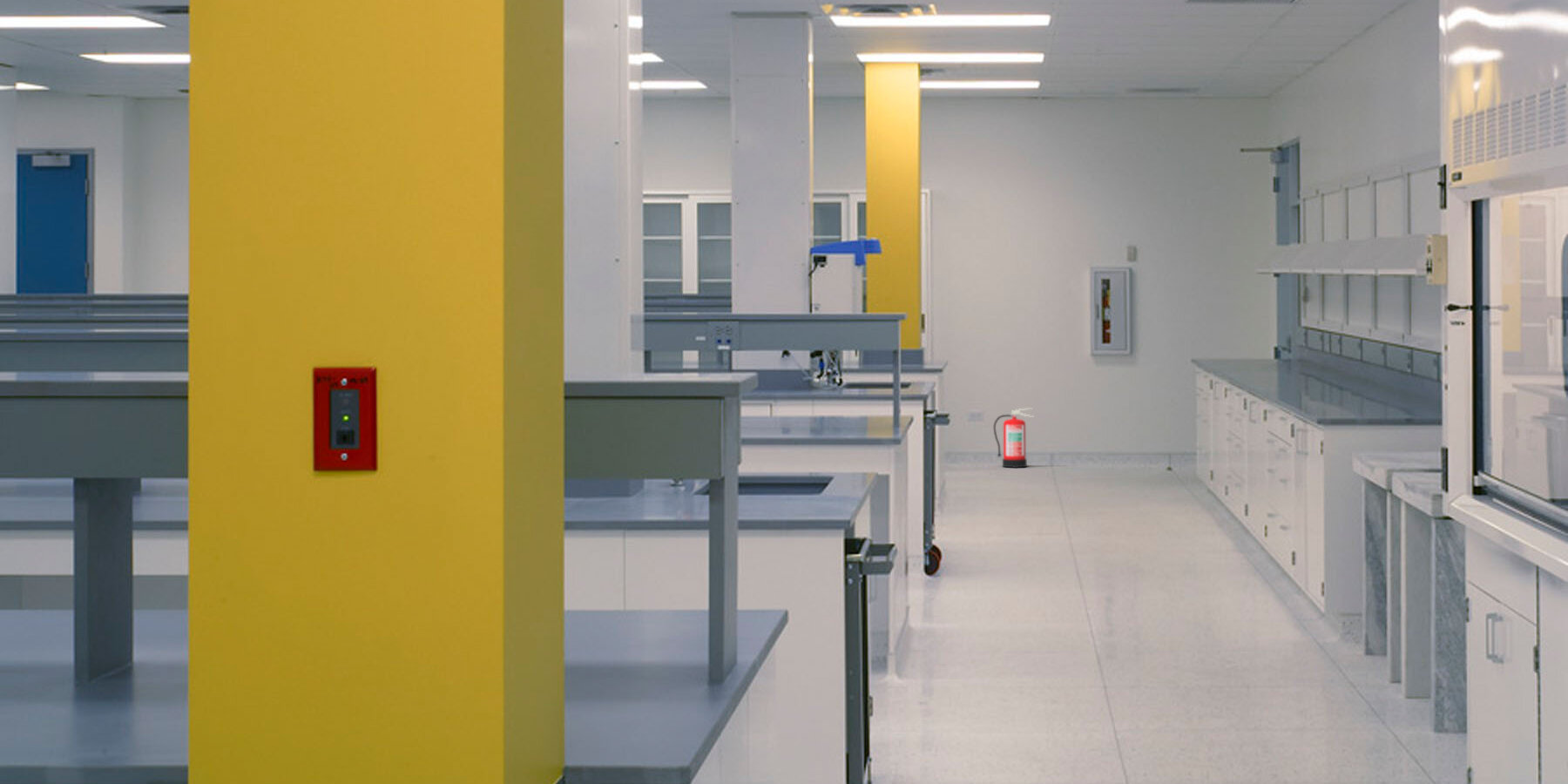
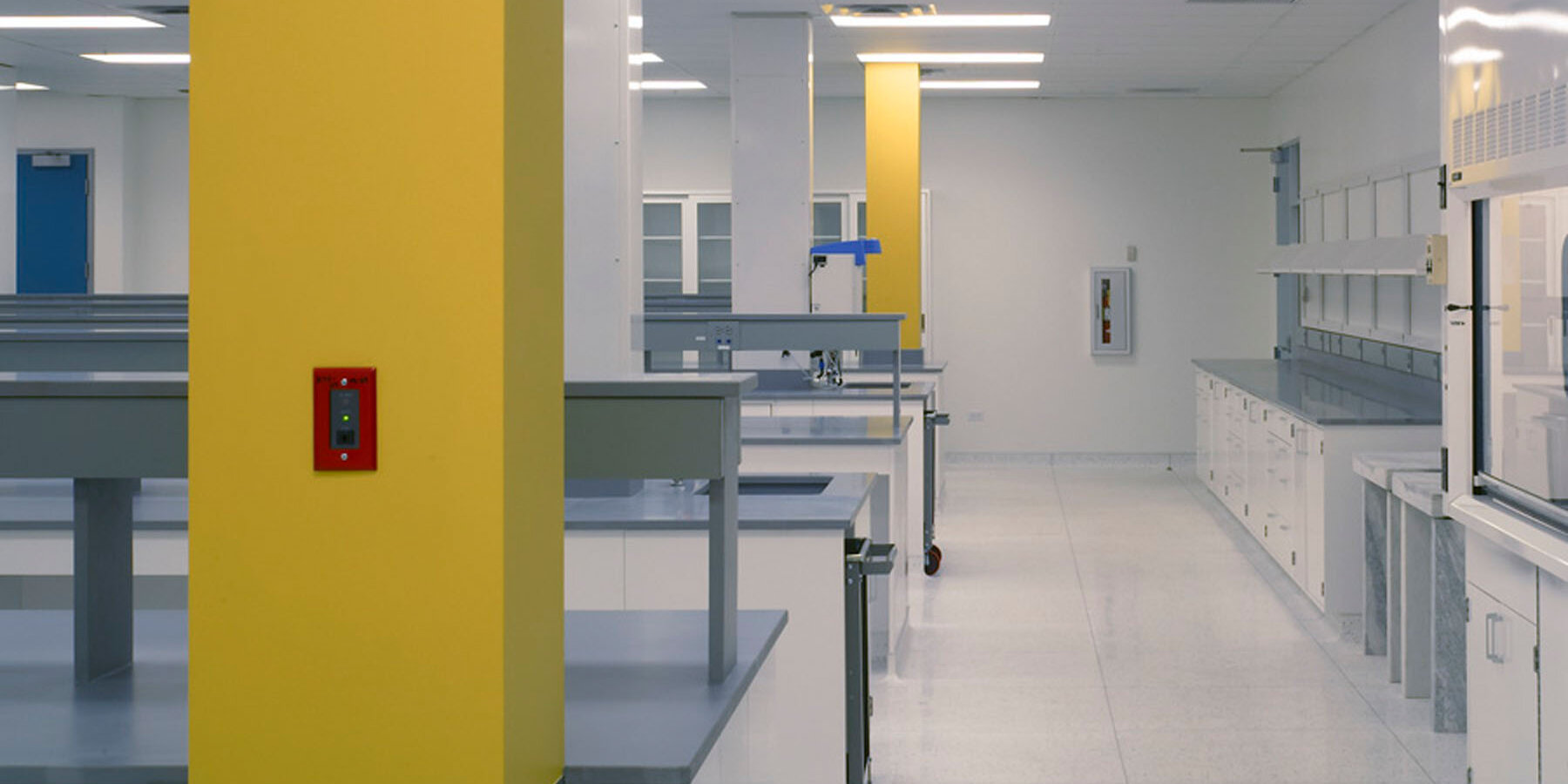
- fire extinguisher [993,408,1033,469]
